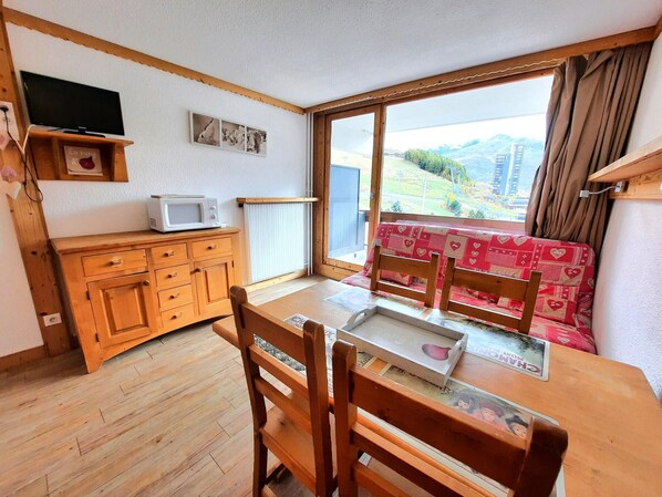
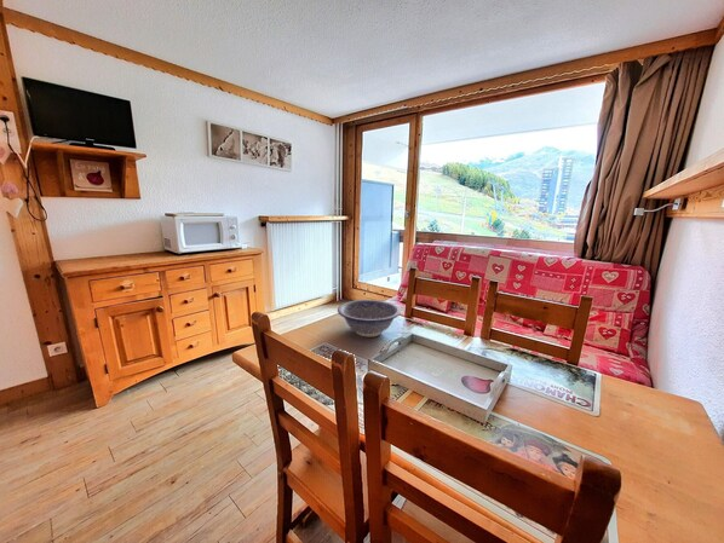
+ decorative bowl [337,299,402,337]
